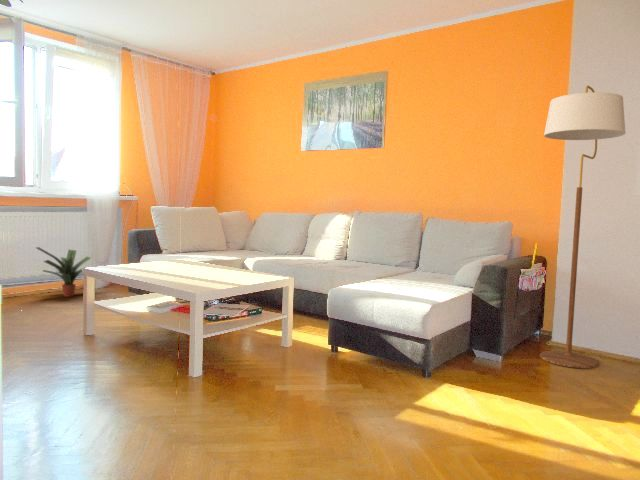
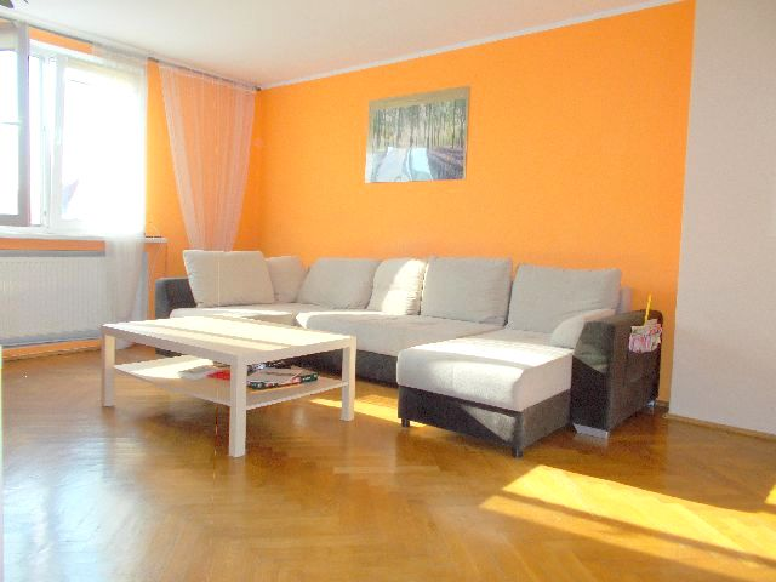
- potted plant [35,246,92,298]
- floor lamp [539,85,626,369]
